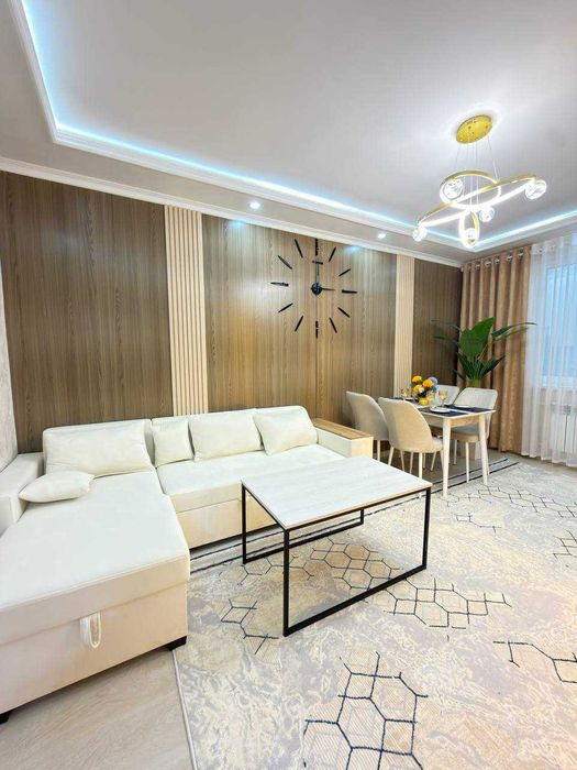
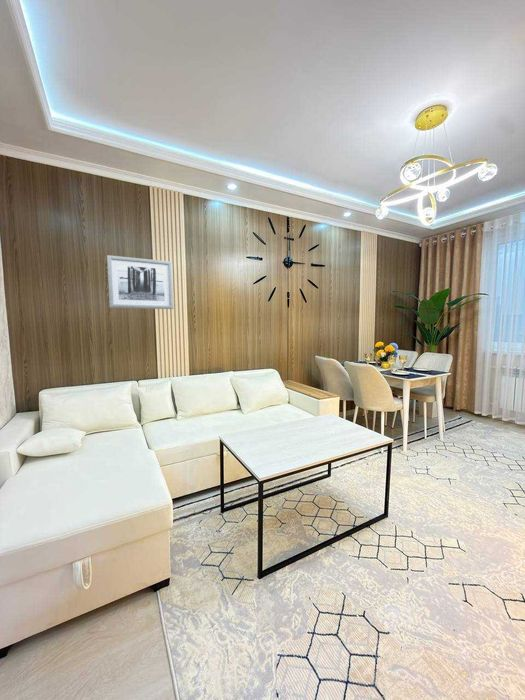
+ wall art [106,254,174,310]
